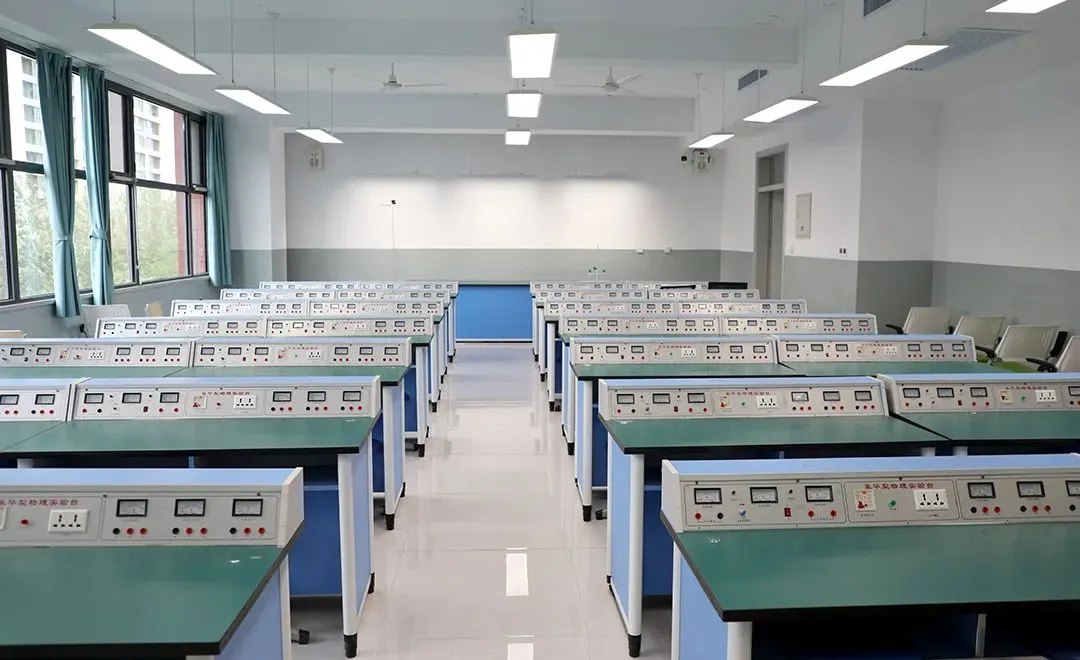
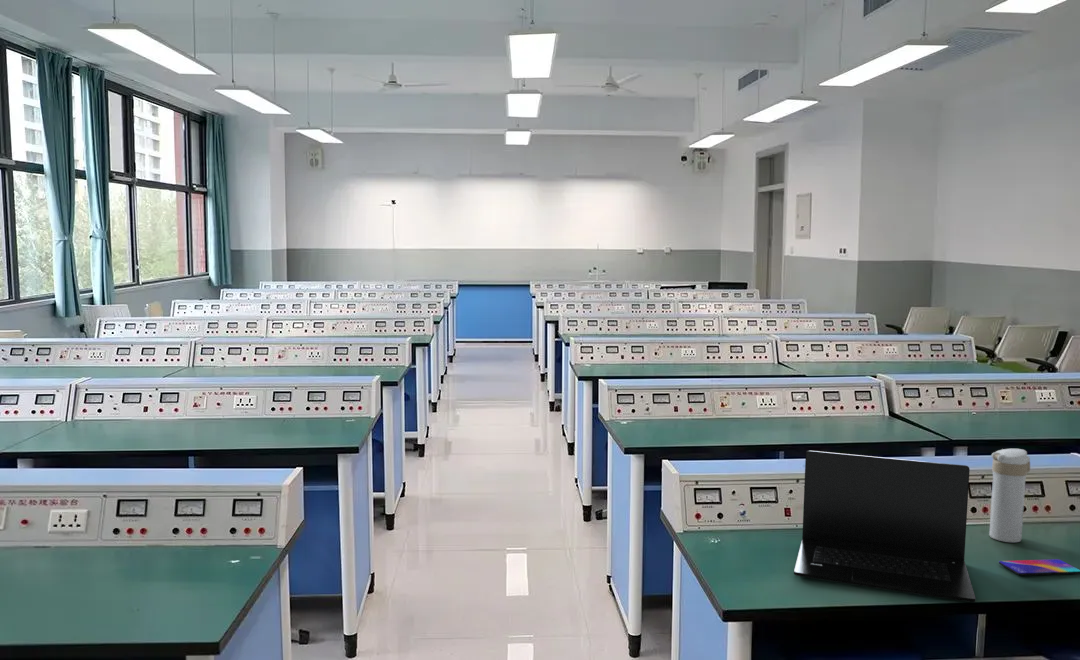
+ laptop [793,450,977,603]
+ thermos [988,448,1031,543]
+ smartphone [998,558,1080,576]
